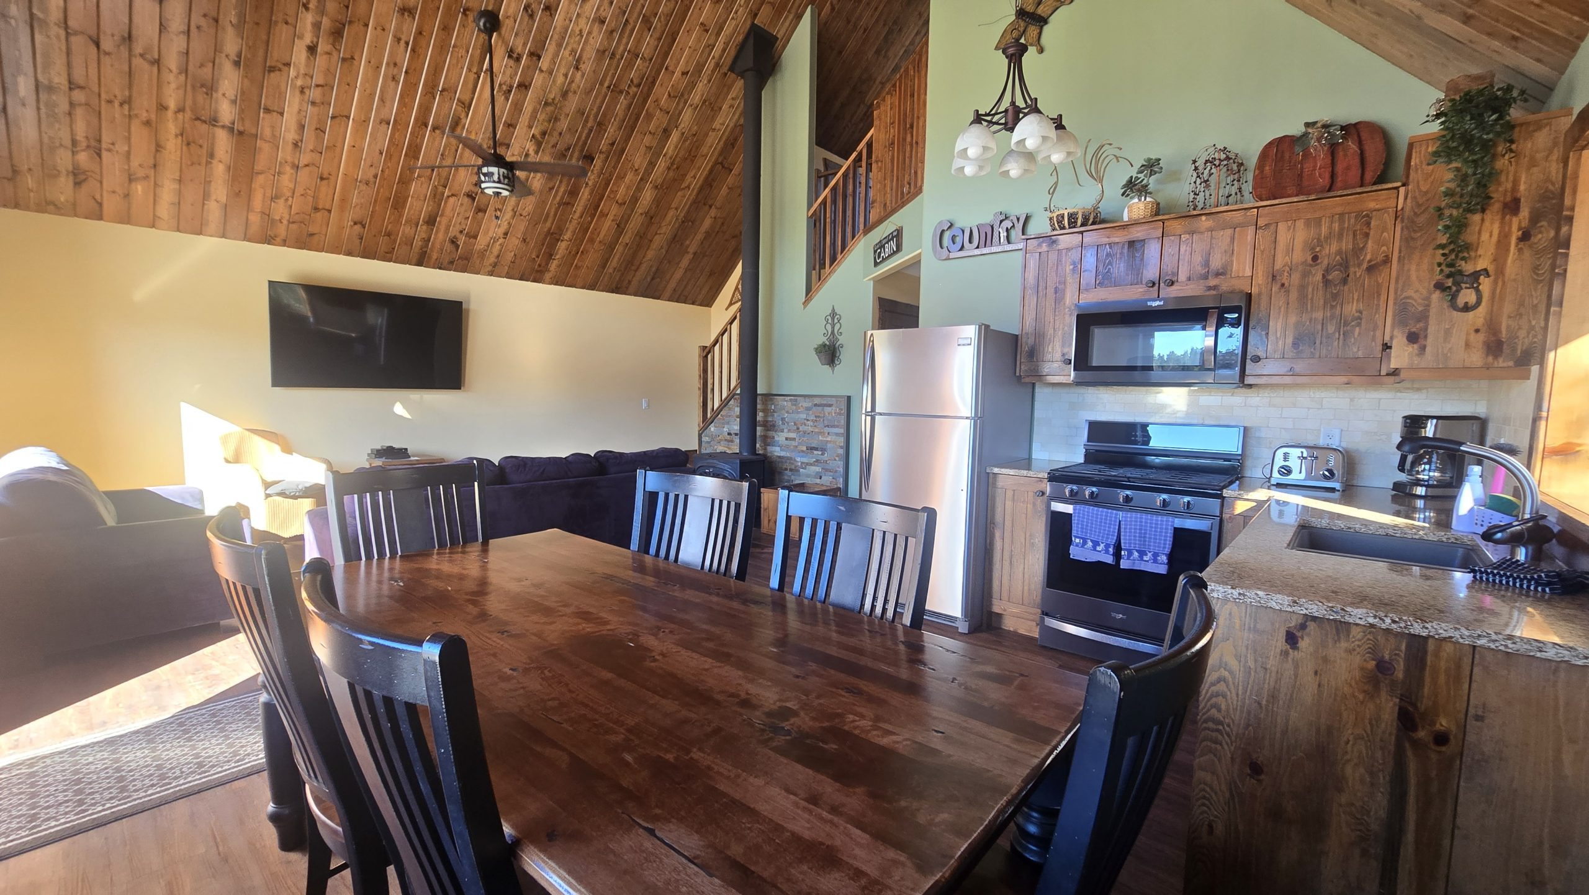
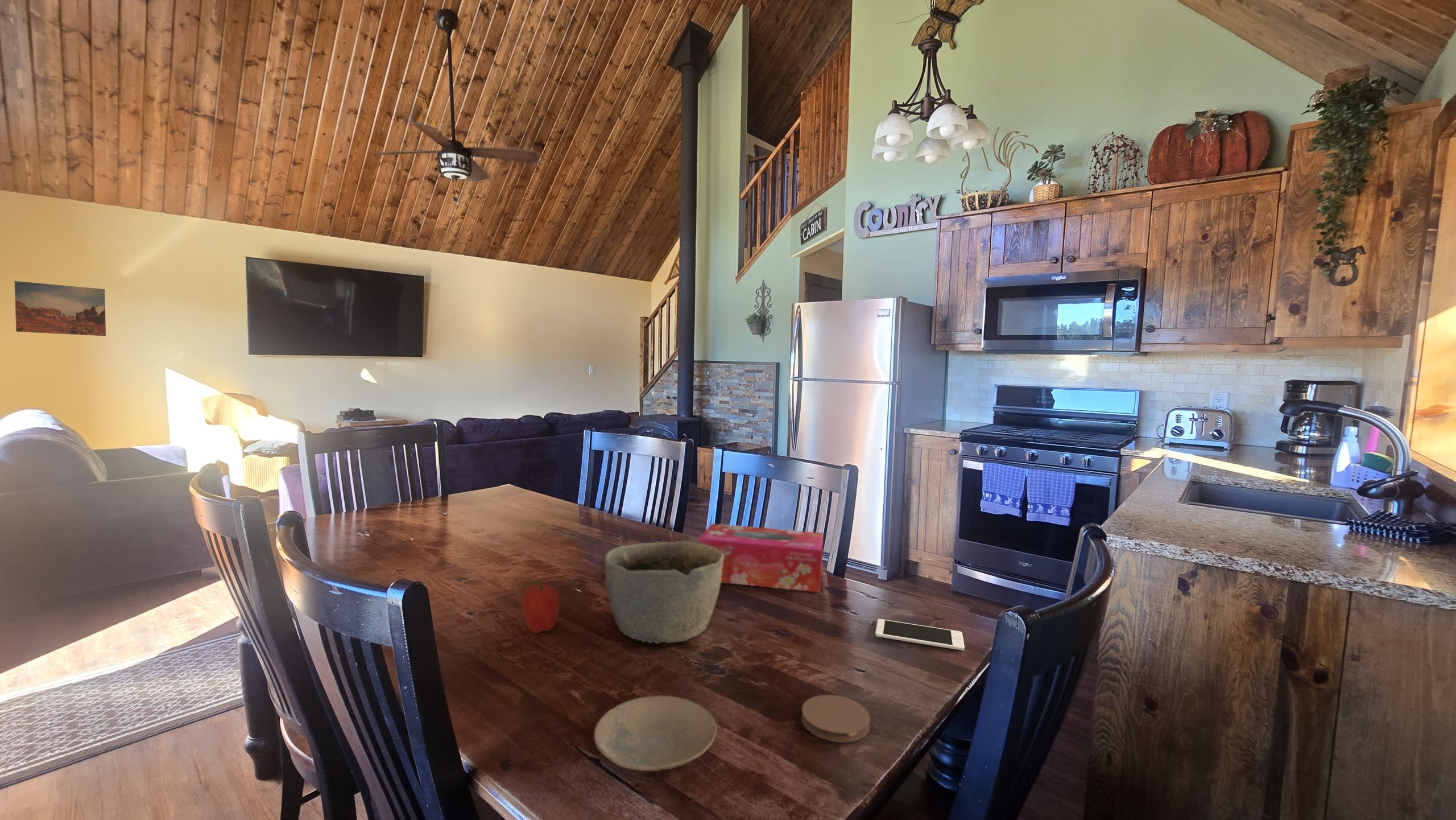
+ bowl [603,540,723,644]
+ coaster [801,694,871,743]
+ fruit [520,580,560,634]
+ plate [594,695,717,772]
+ tissue box [698,523,824,593]
+ cell phone [875,619,965,651]
+ wall art [14,281,106,337]
